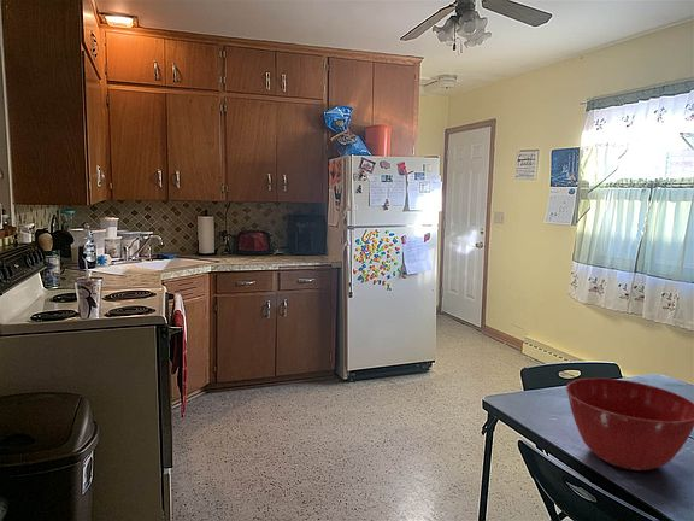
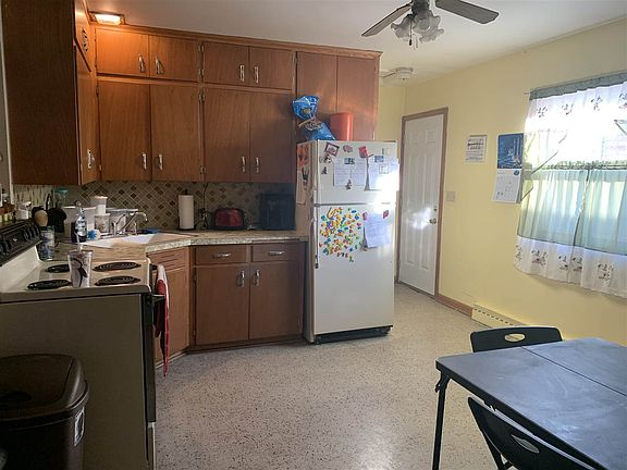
- mixing bowl [565,377,694,472]
